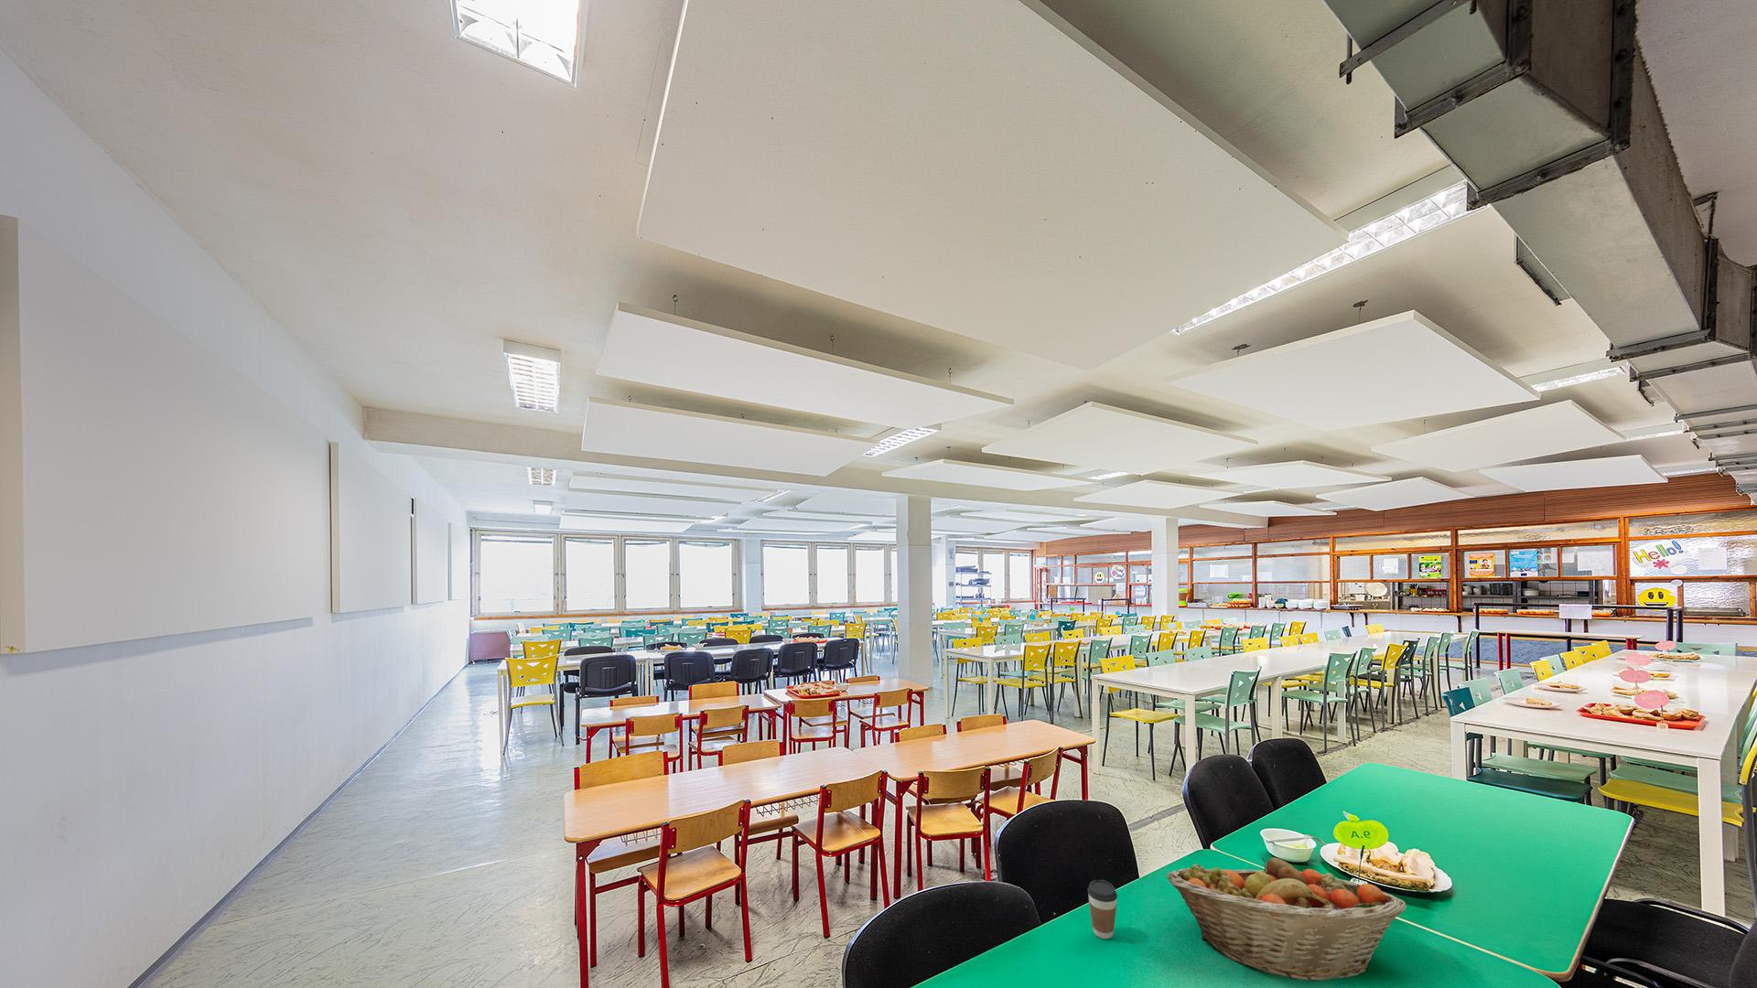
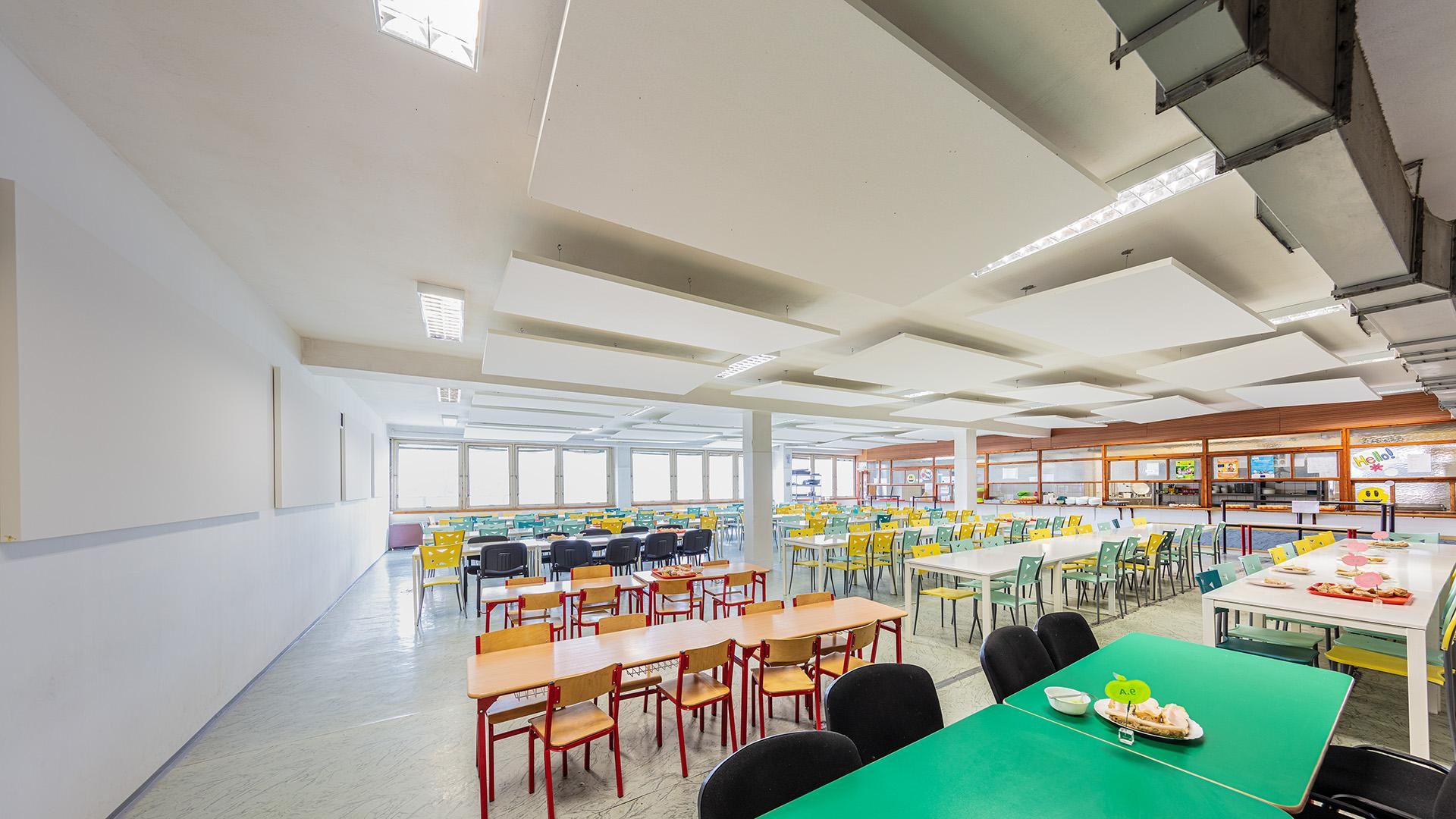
- coffee cup [1086,879,1119,940]
- fruit basket [1166,857,1407,982]
